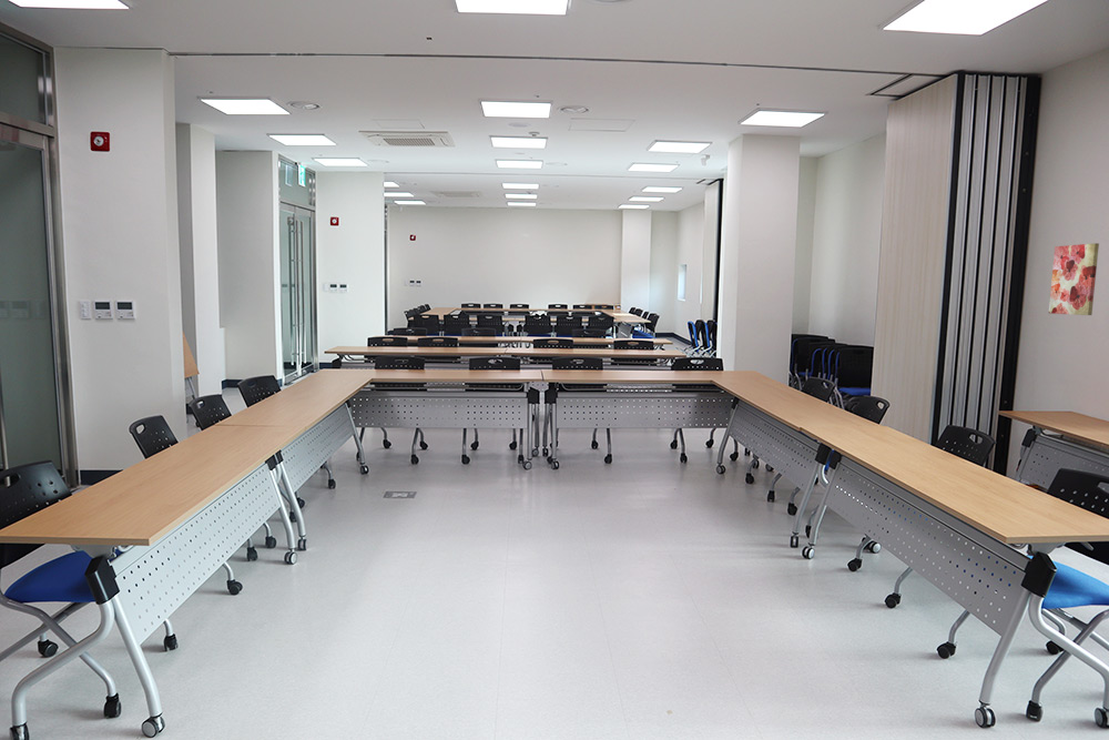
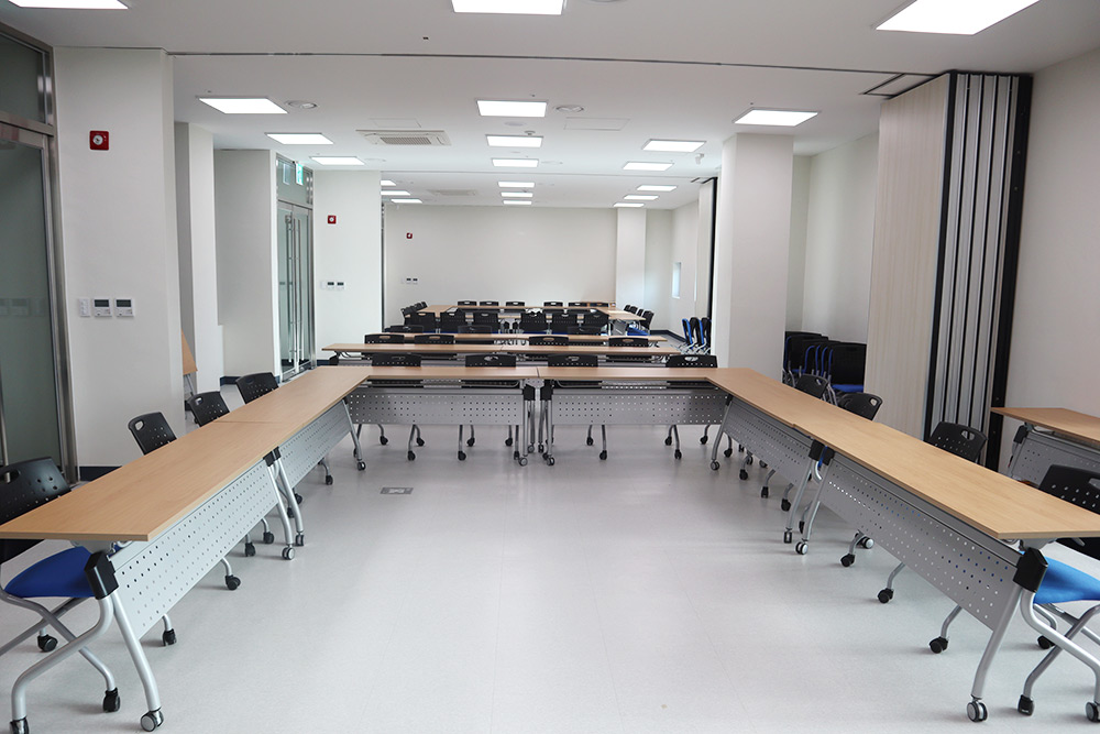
- wall art [1048,242,1100,316]
